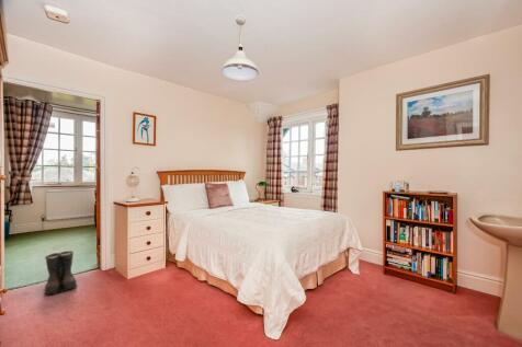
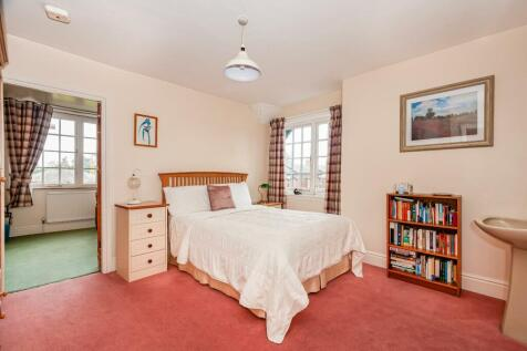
- boots [44,250,78,297]
